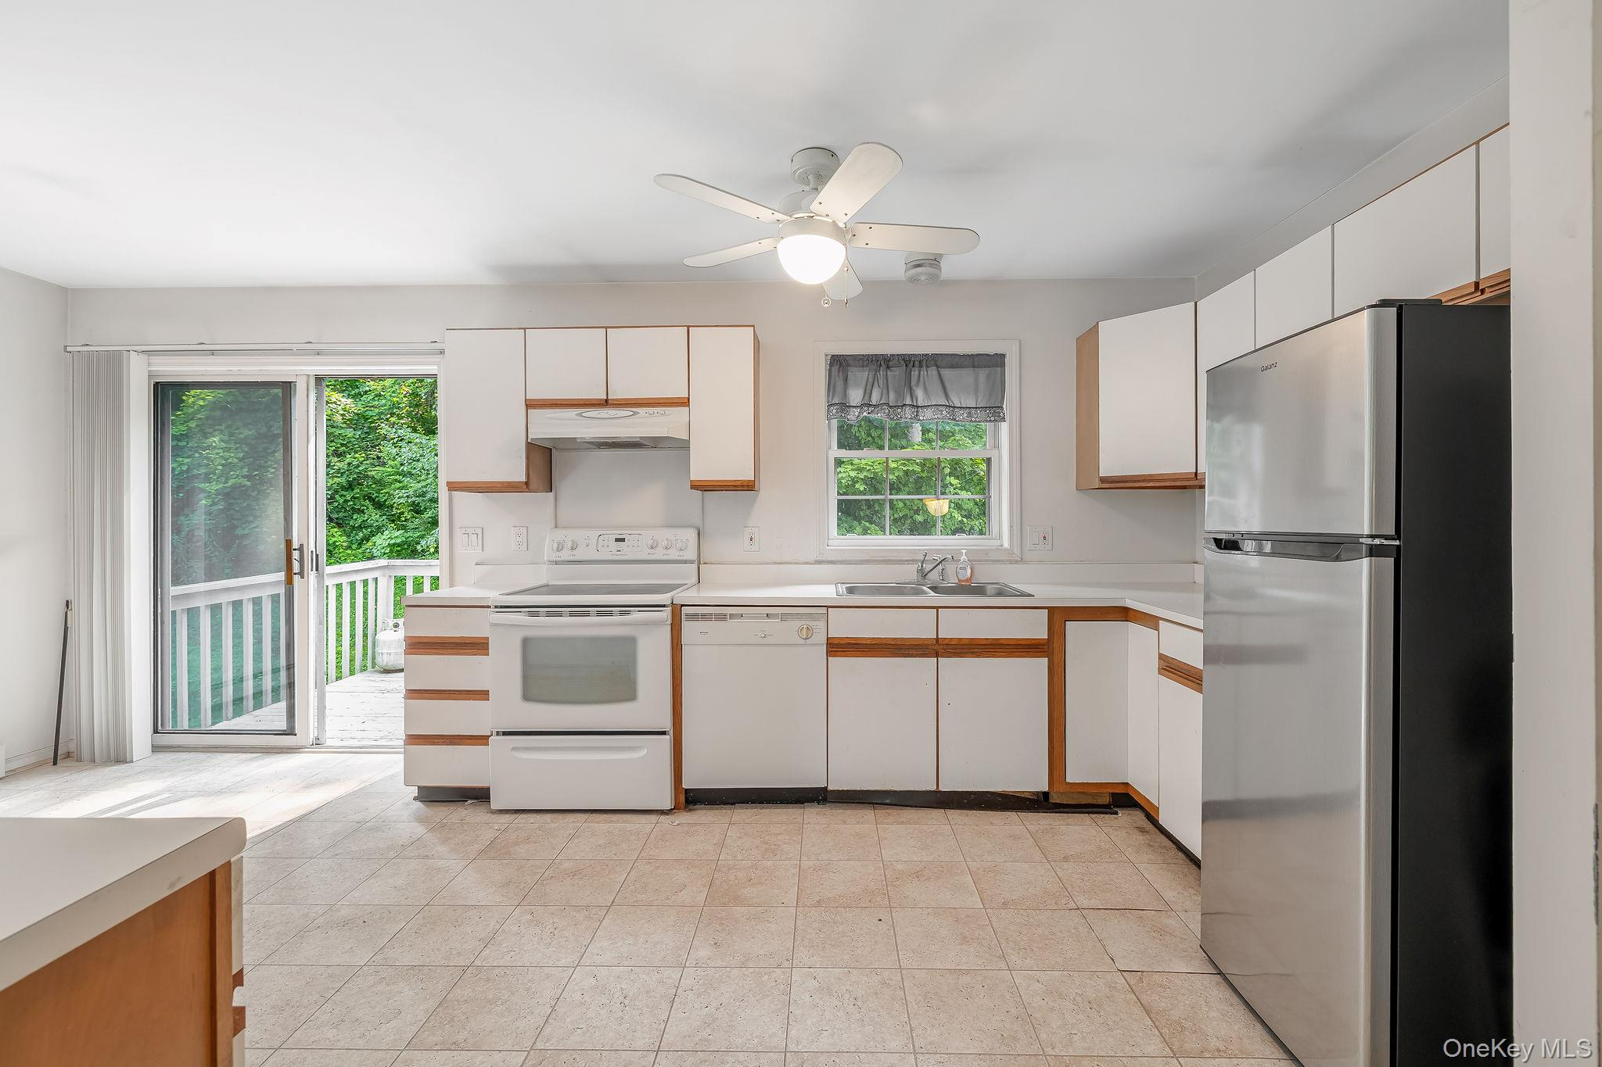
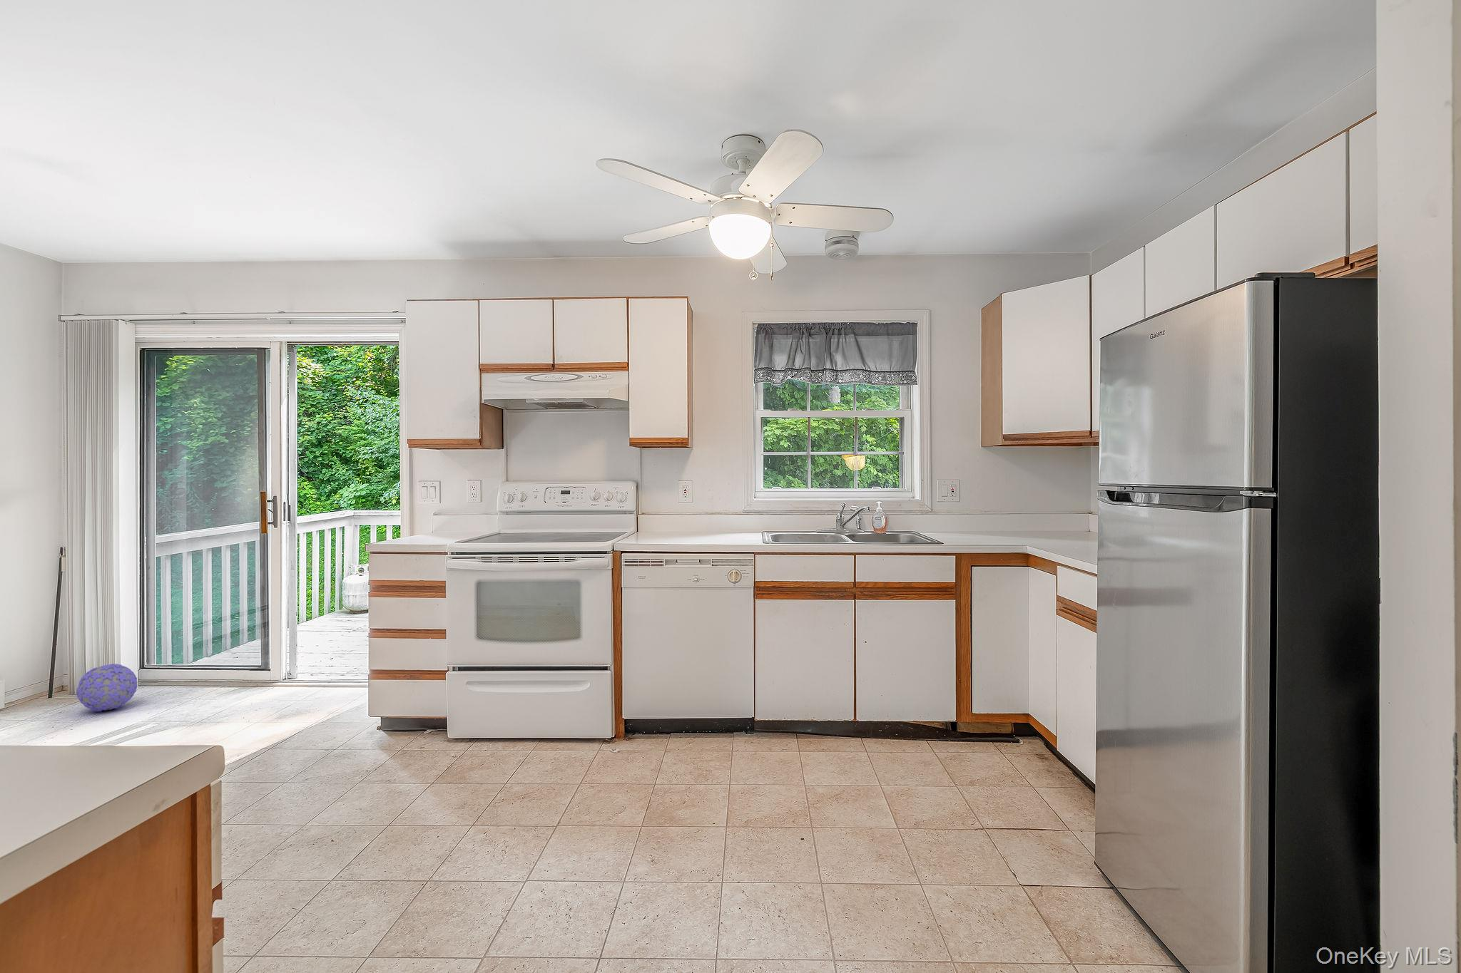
+ ball [76,662,138,712]
